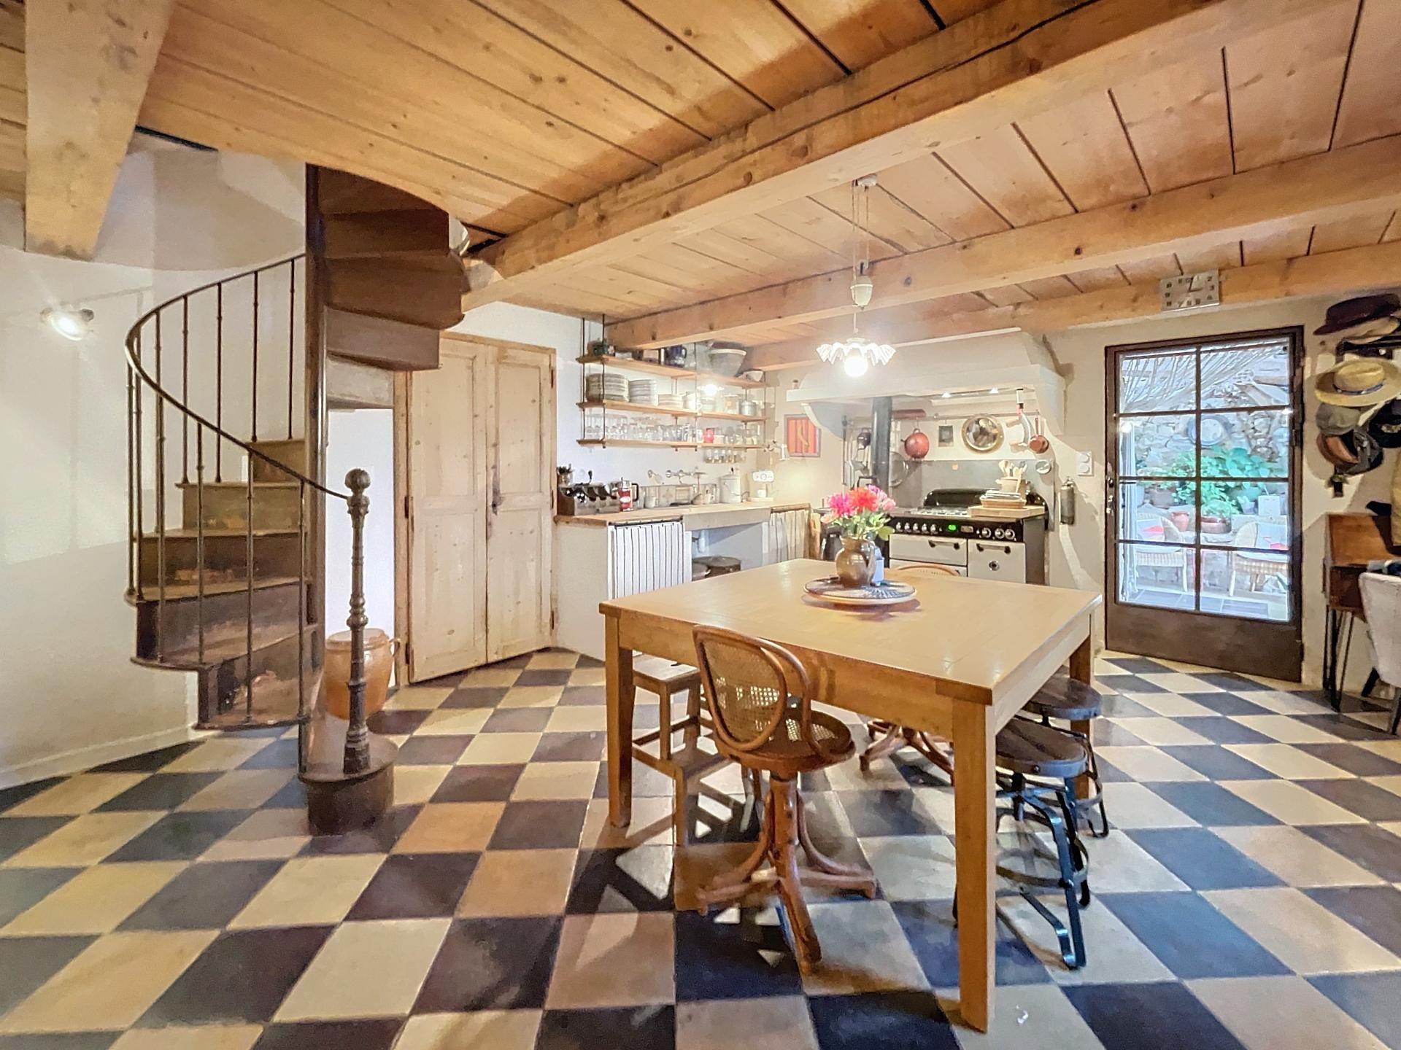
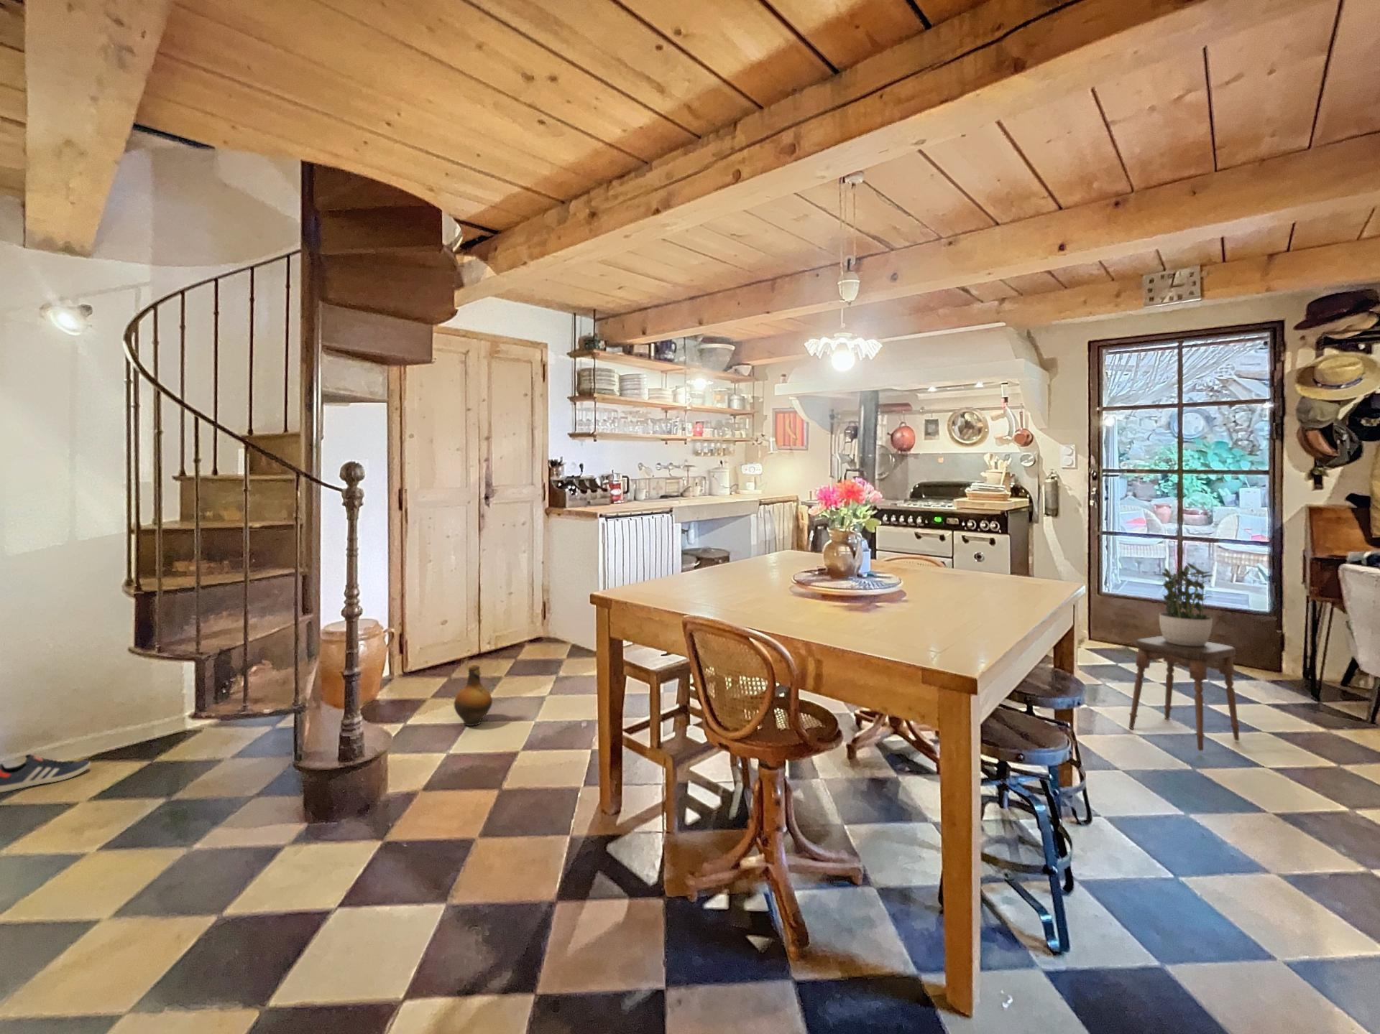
+ ceramic jug [453,665,493,727]
+ stool [1128,635,1241,752]
+ potted plant [1155,562,1215,646]
+ sneaker [0,754,91,793]
